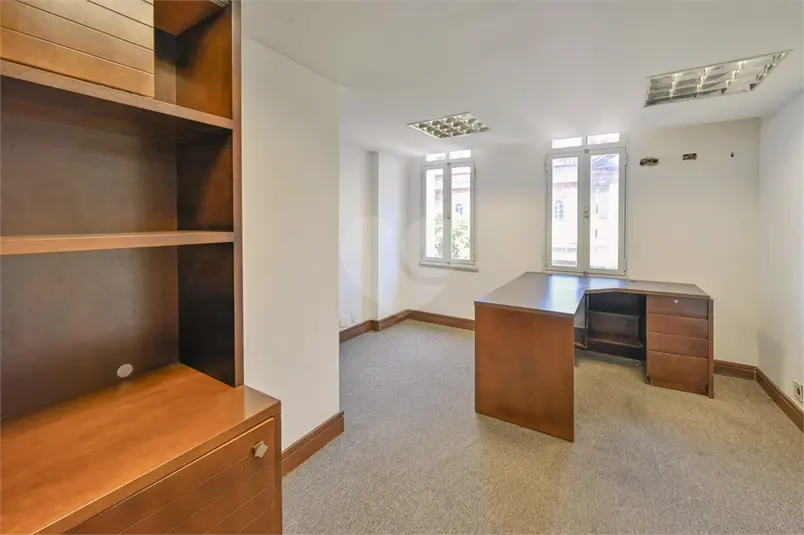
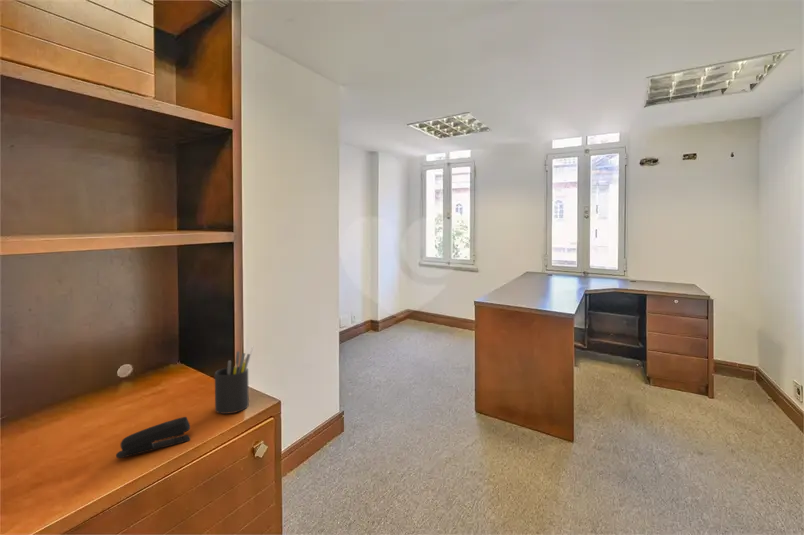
+ stapler [115,416,192,459]
+ pen holder [214,346,254,415]
